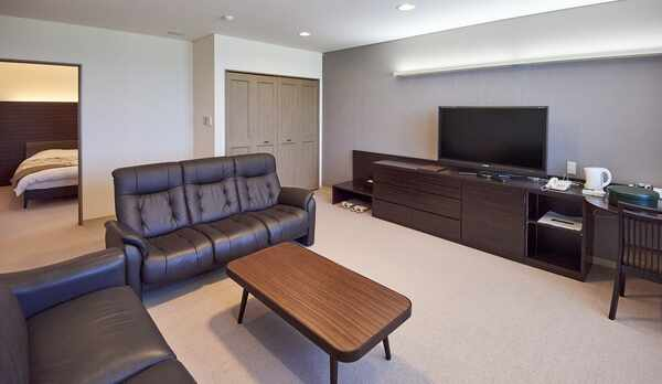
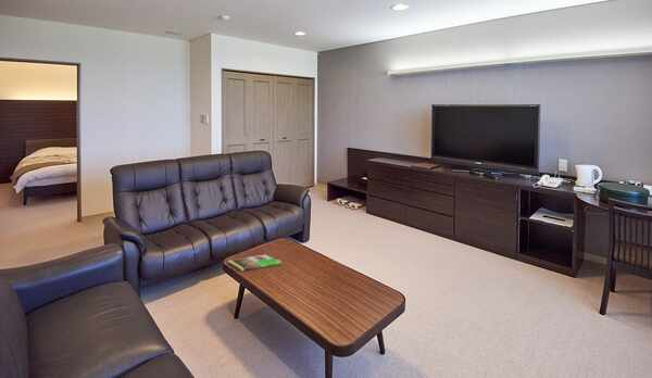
+ magazine [227,253,283,273]
